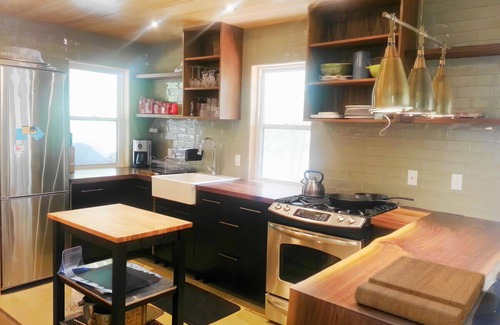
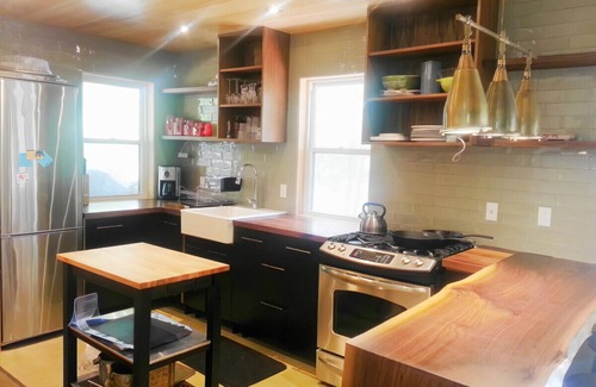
- cutting board [353,254,486,325]
